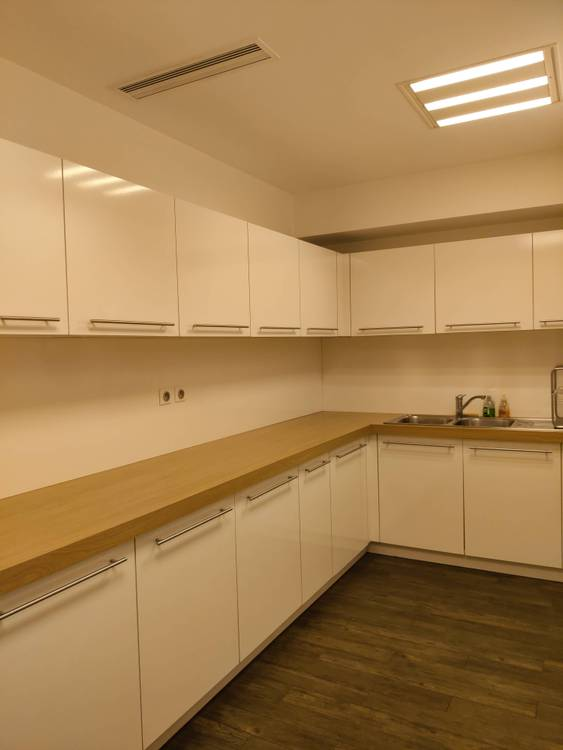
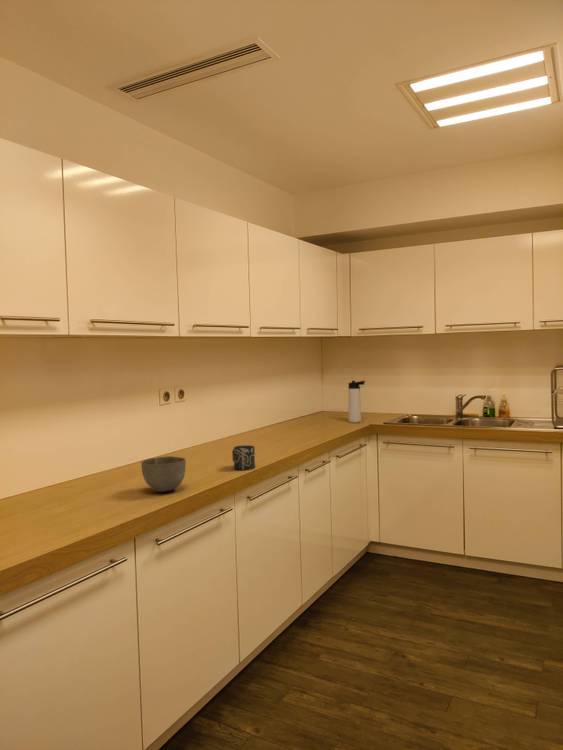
+ bowl [140,455,187,493]
+ cup [231,444,256,471]
+ thermos bottle [347,380,366,424]
